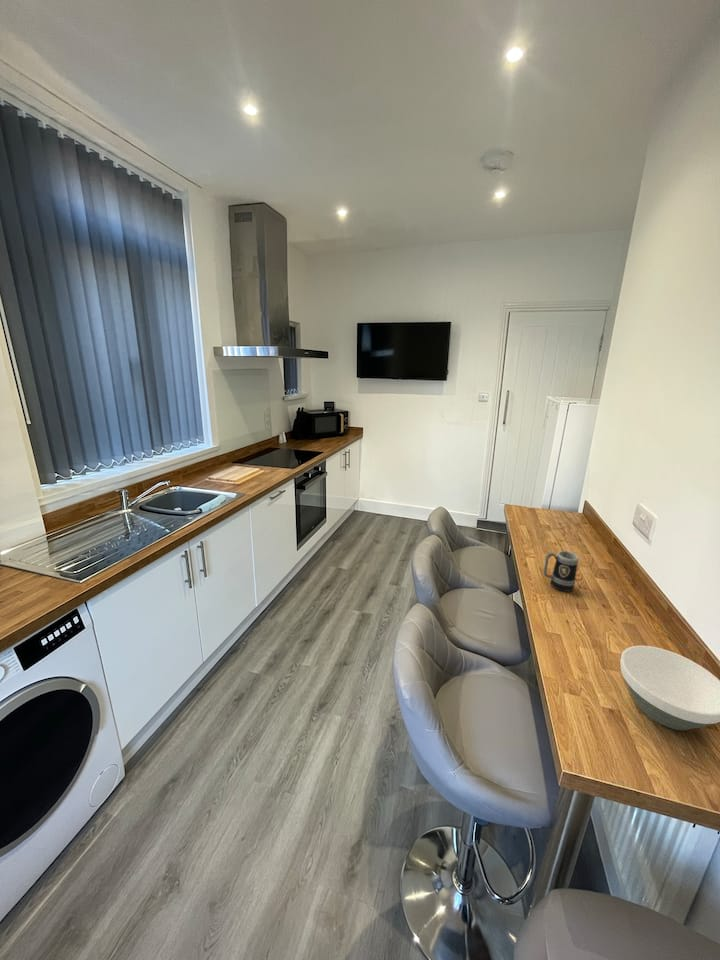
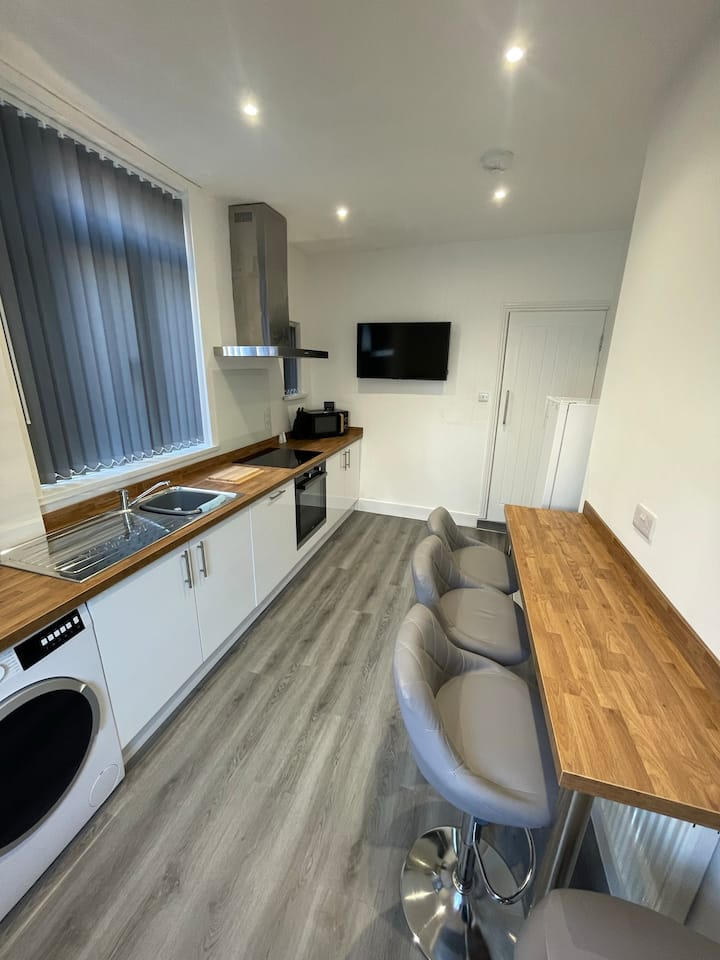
- mug [543,550,579,593]
- bowl [619,645,720,731]
